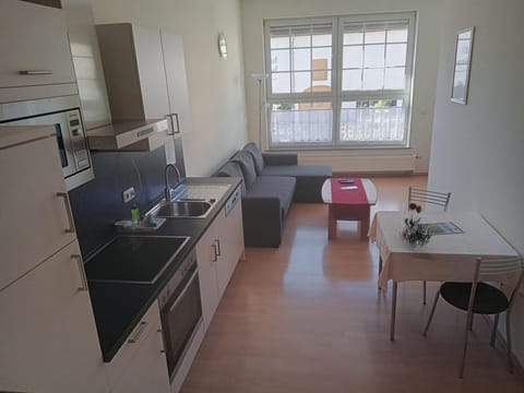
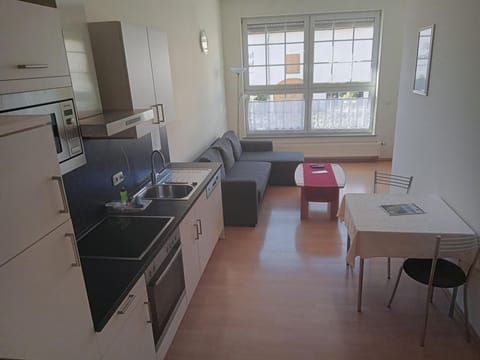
- flower [398,202,436,248]
